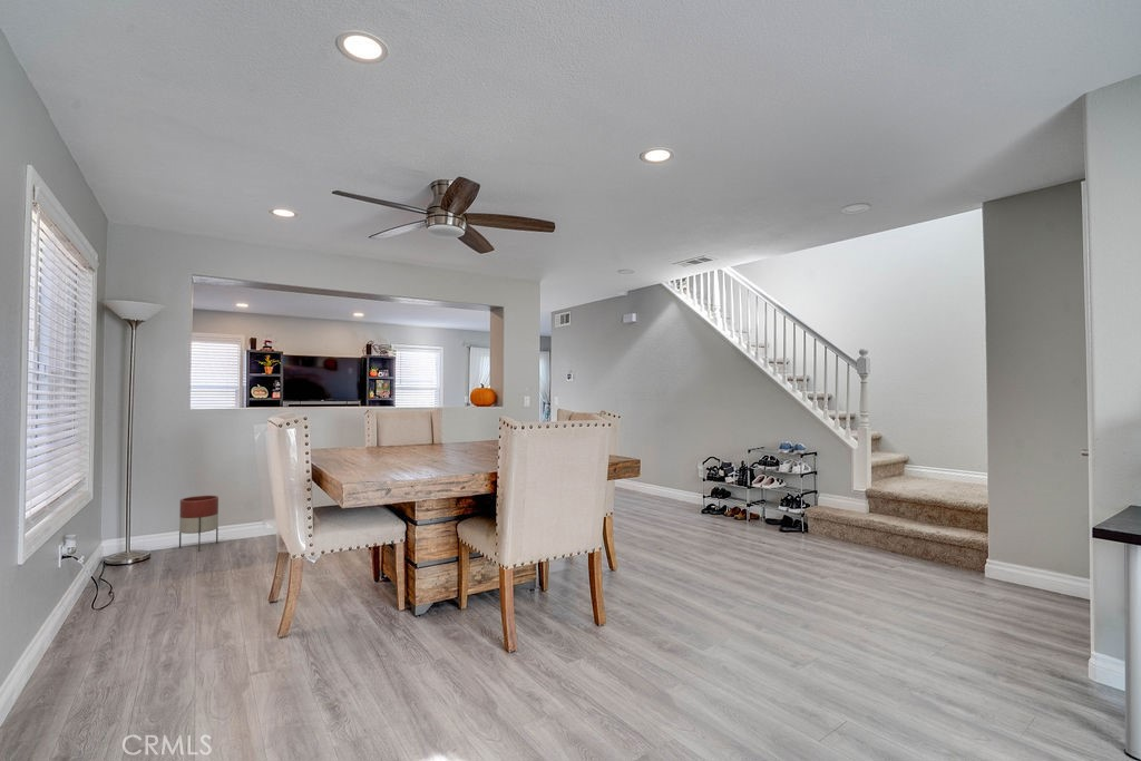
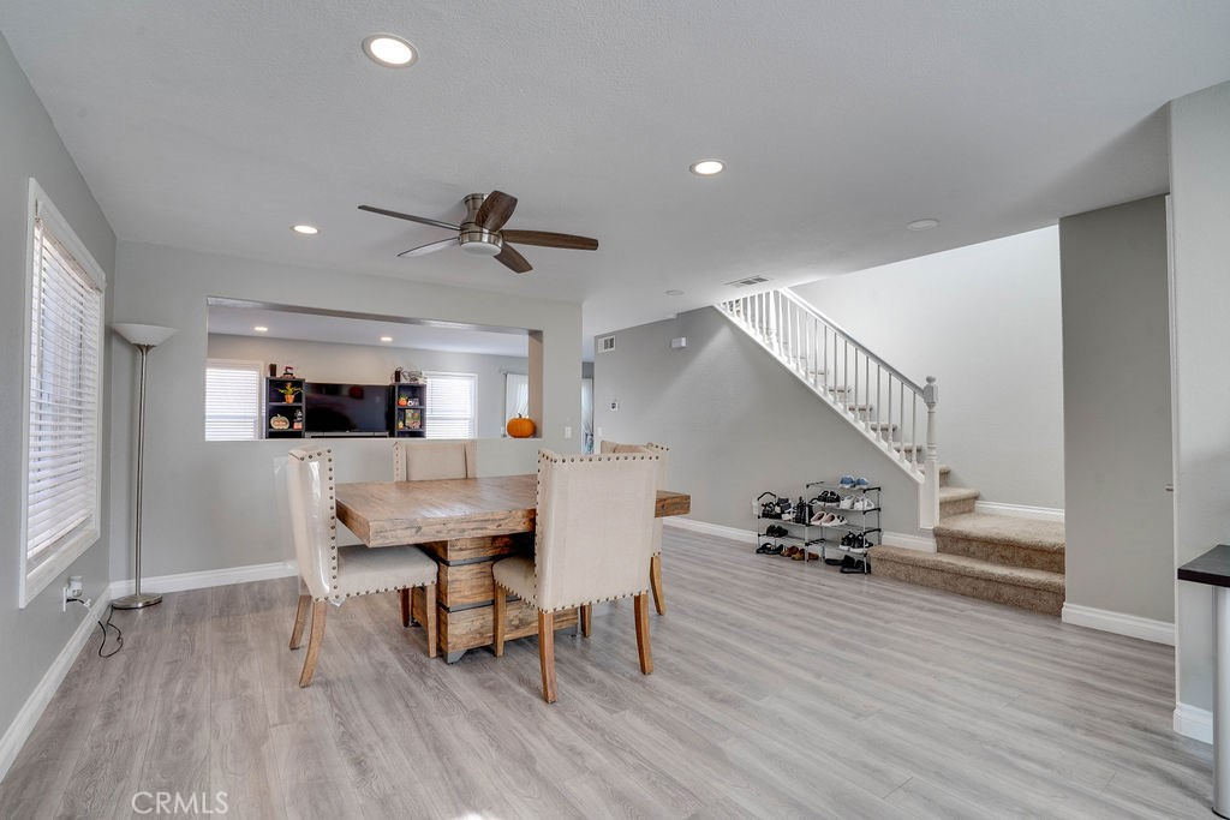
- planter [178,495,220,553]
